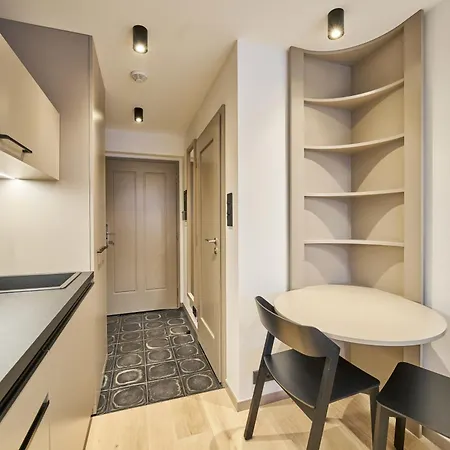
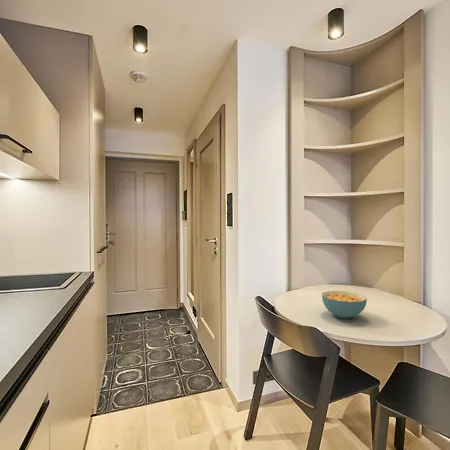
+ cereal bowl [321,290,368,319]
